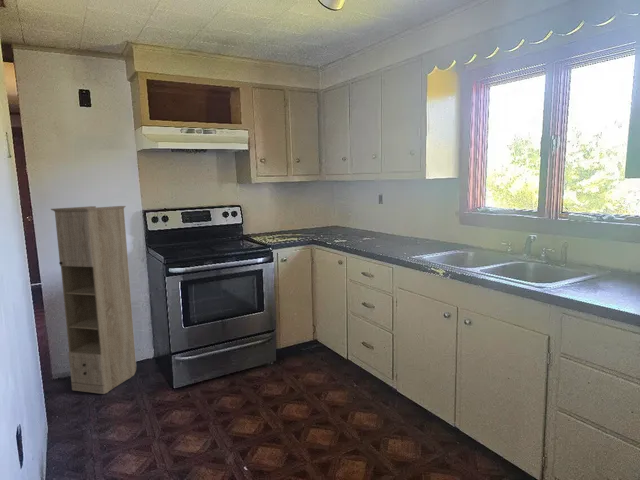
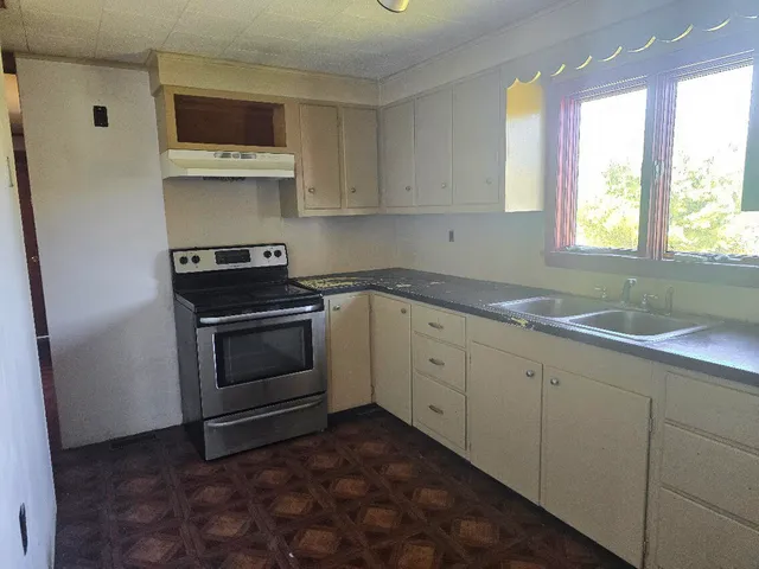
- storage cabinet [50,205,137,395]
